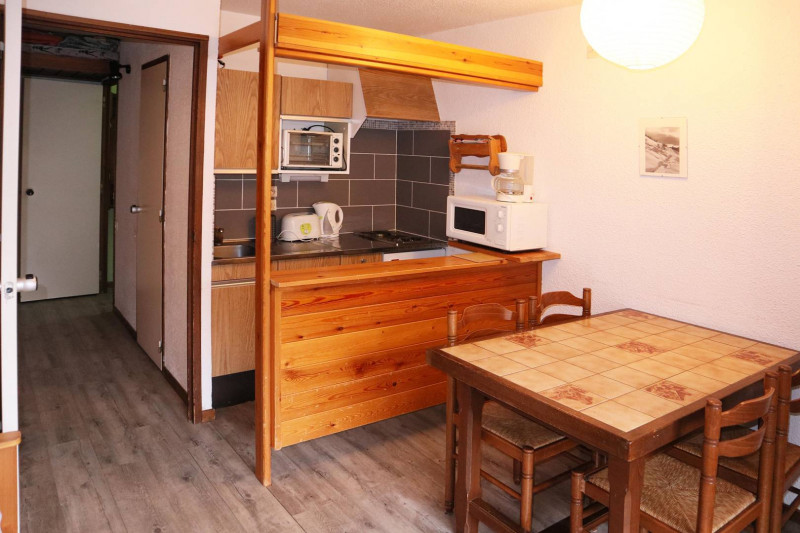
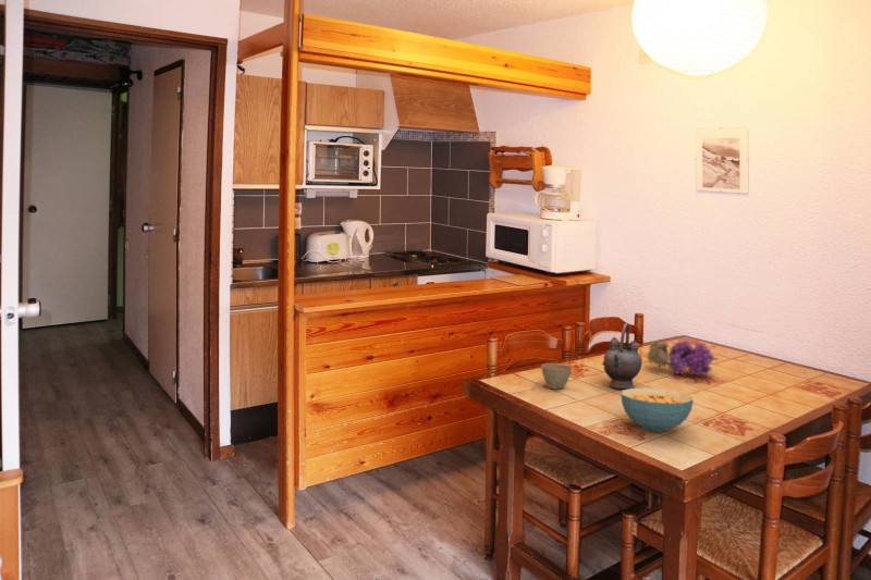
+ teapot [601,322,643,390]
+ cereal bowl [621,387,695,433]
+ flower pot [540,362,573,390]
+ grape [646,338,720,377]
